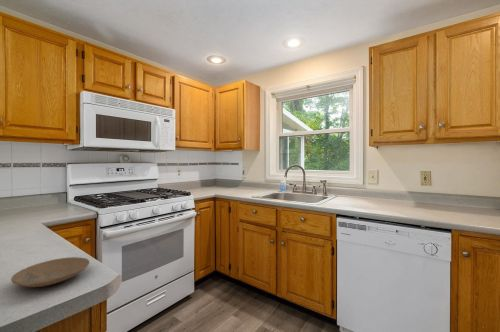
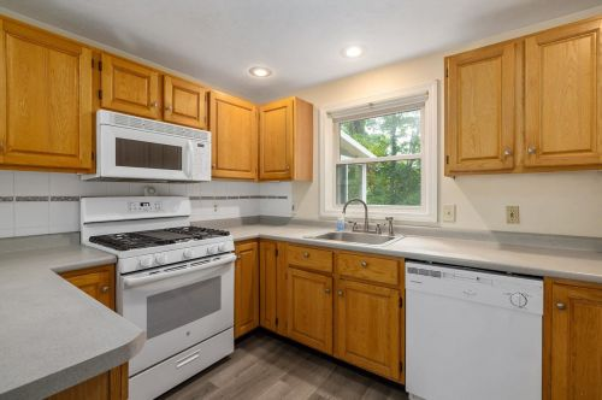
- plate [10,256,91,288]
